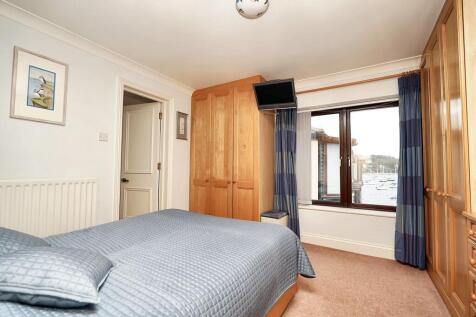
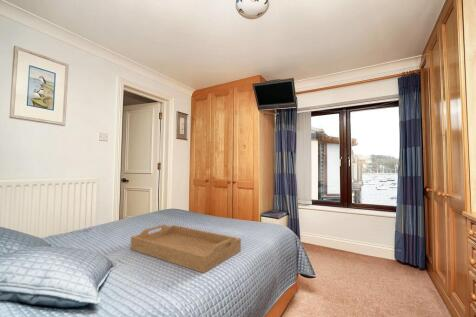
+ serving tray [129,224,242,274]
